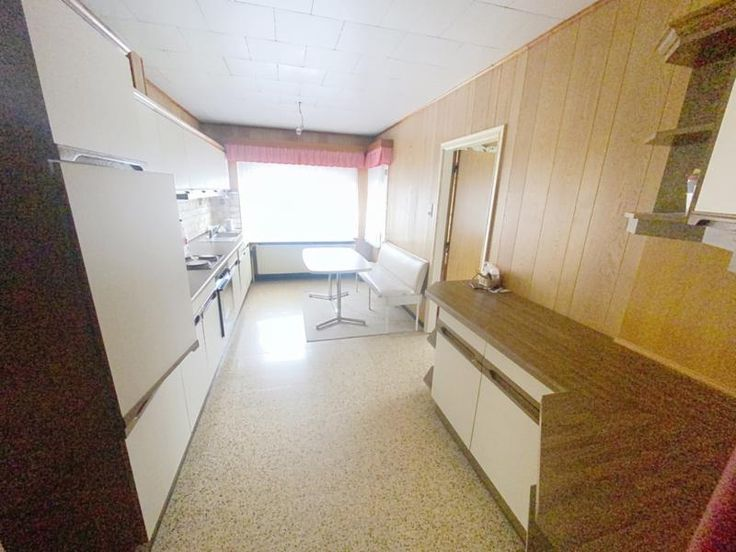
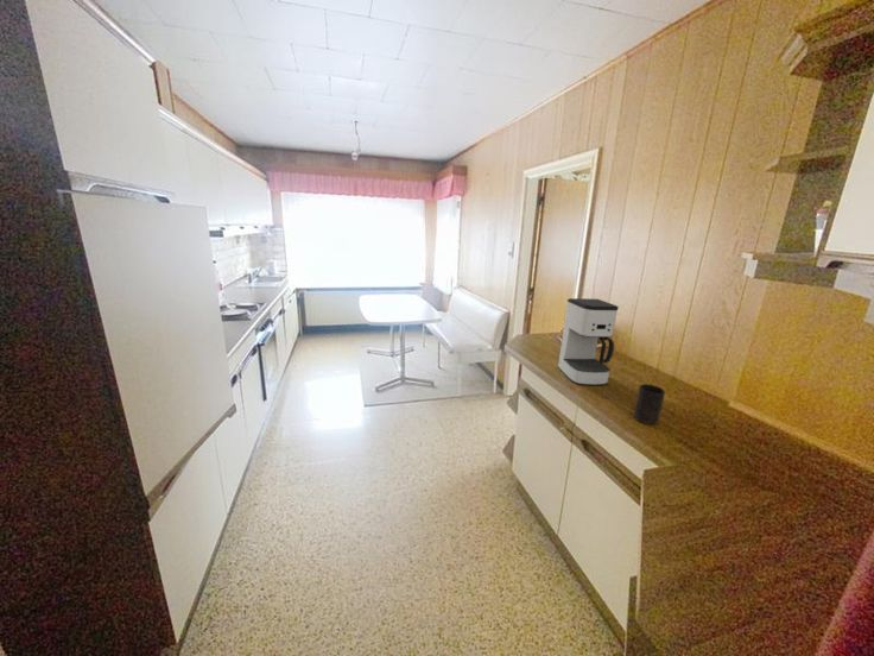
+ coffee maker [557,297,620,386]
+ cup [632,383,666,425]
